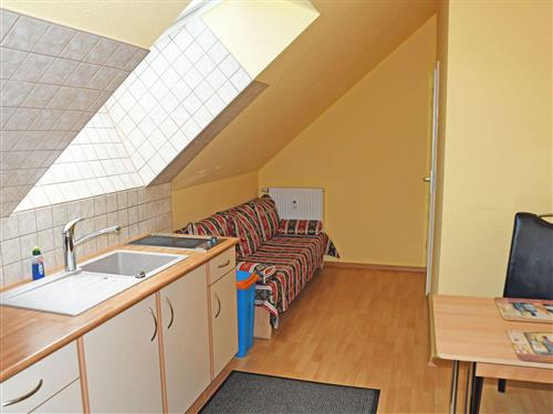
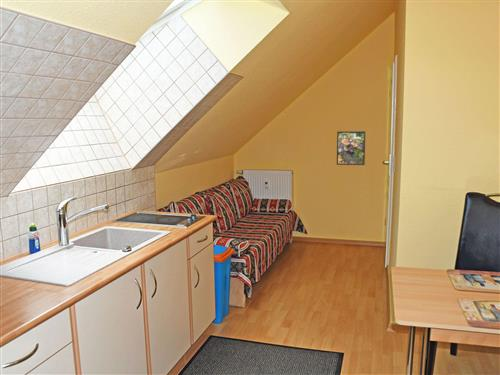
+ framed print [336,130,366,166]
